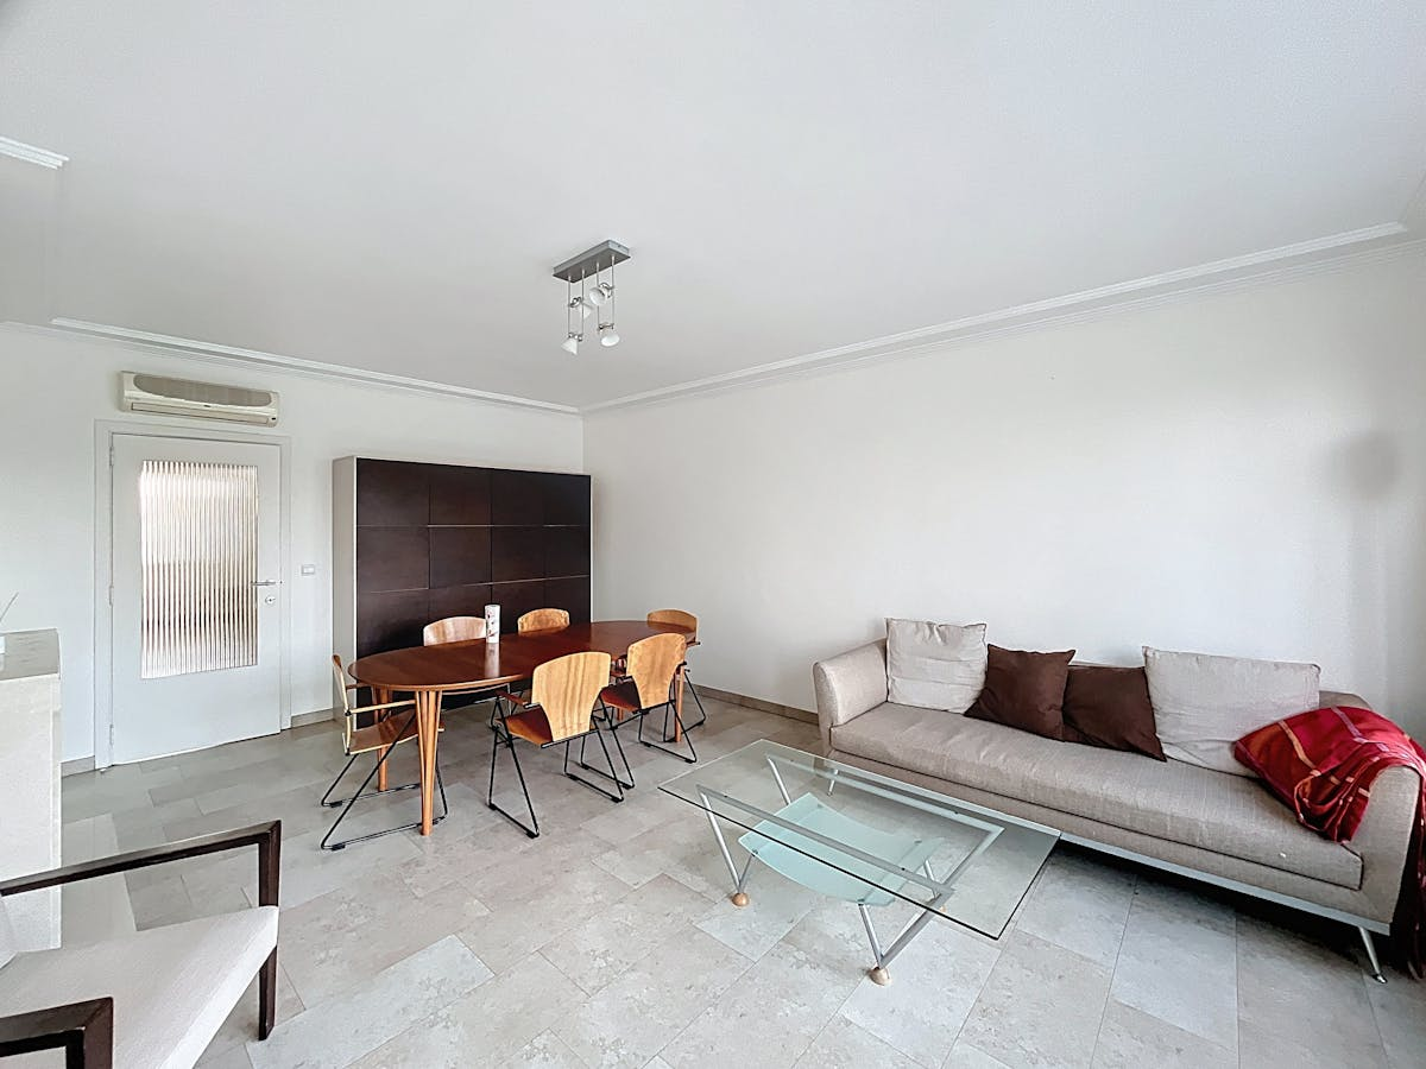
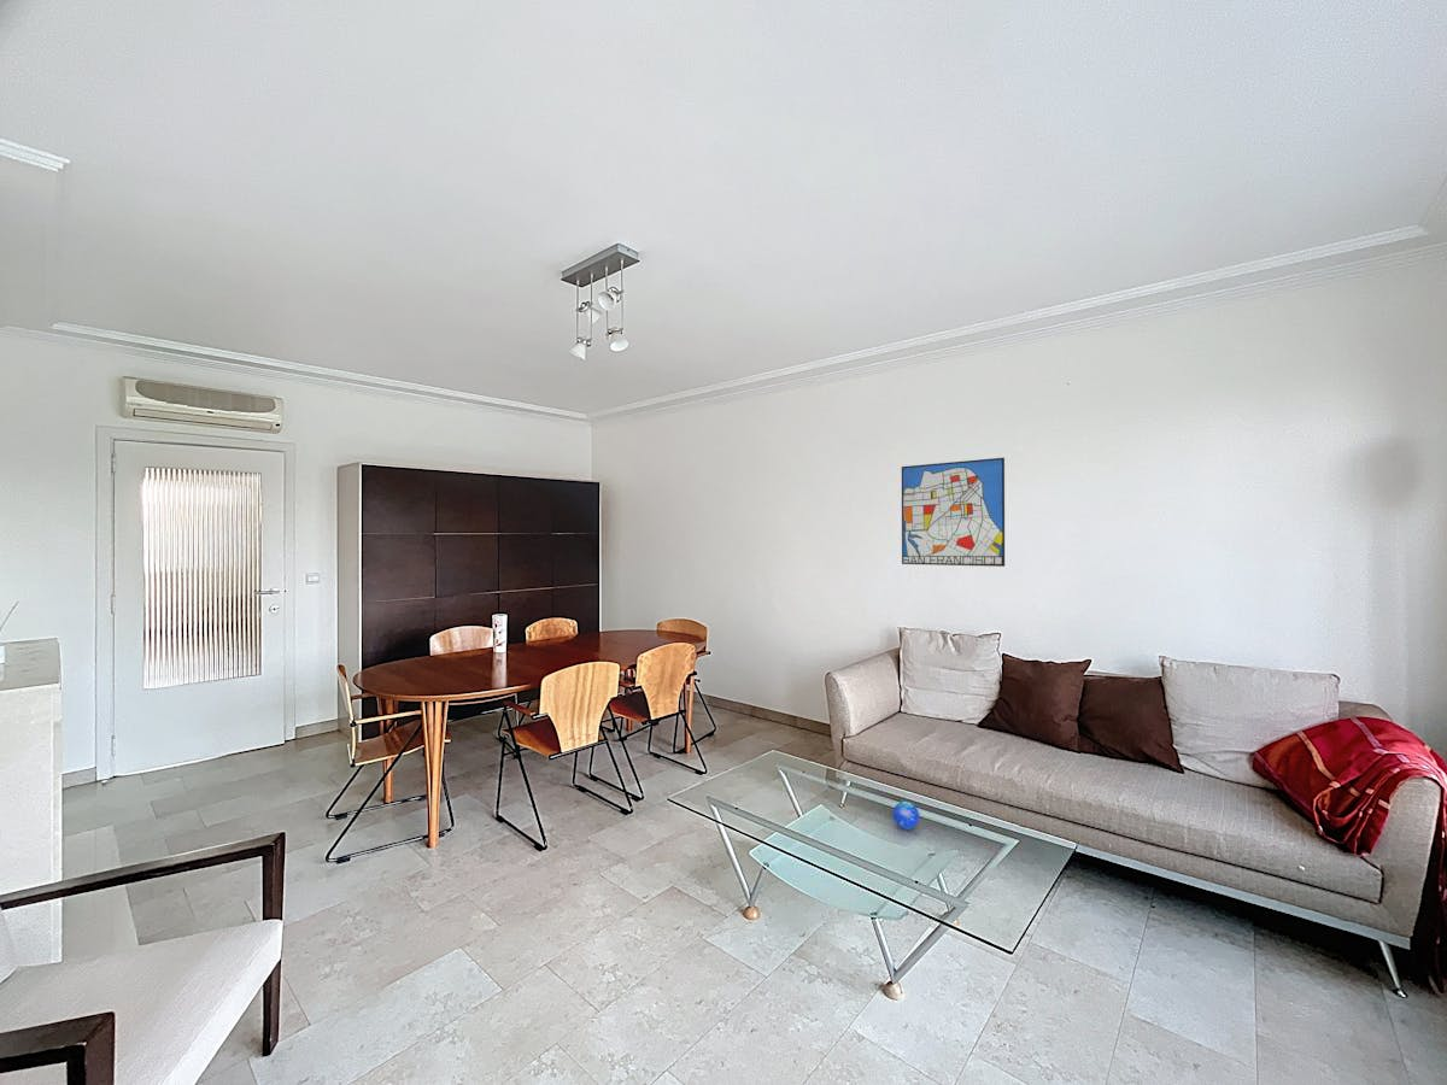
+ decorative orb [892,800,920,831]
+ wall art [901,457,1006,568]
